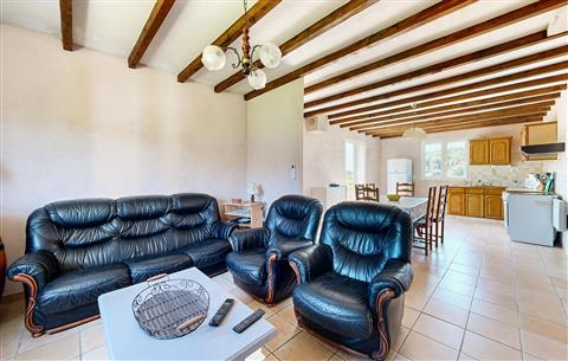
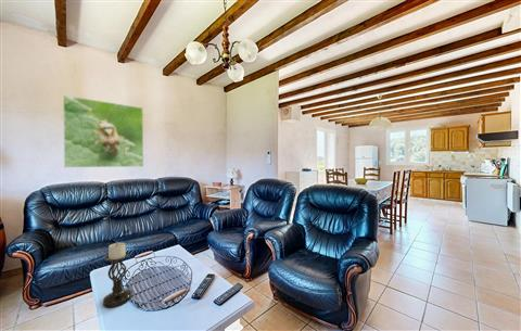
+ candle holder [102,241,132,308]
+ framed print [62,94,144,168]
